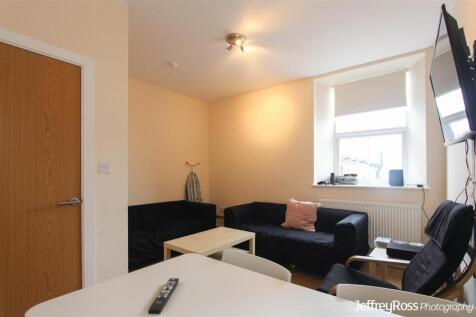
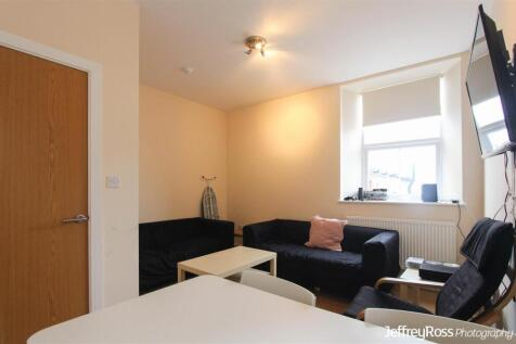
- remote control [147,277,180,315]
